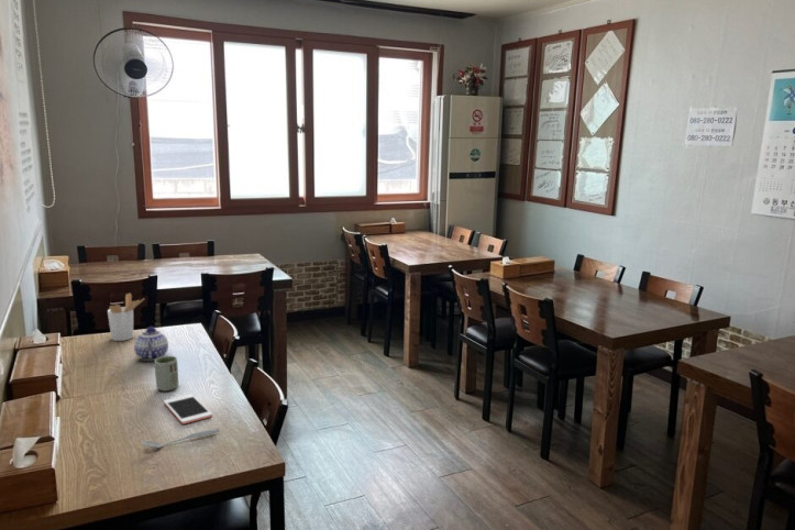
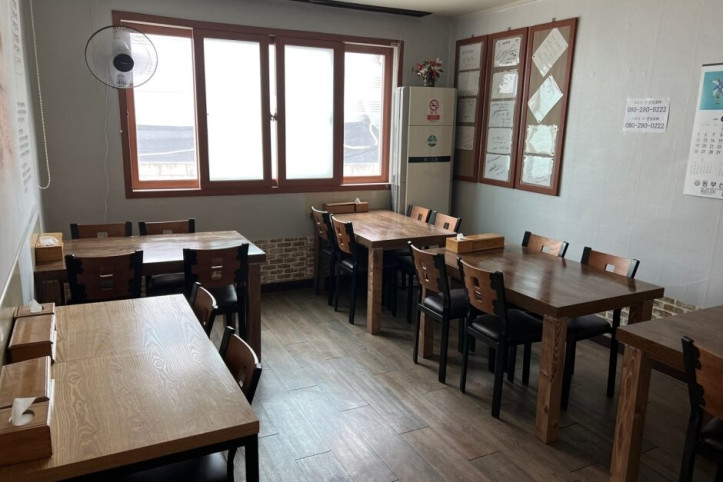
- cell phone [163,393,213,426]
- utensil holder [107,292,145,342]
- spoon [141,429,220,449]
- teapot [133,325,169,362]
- cup [154,355,179,393]
